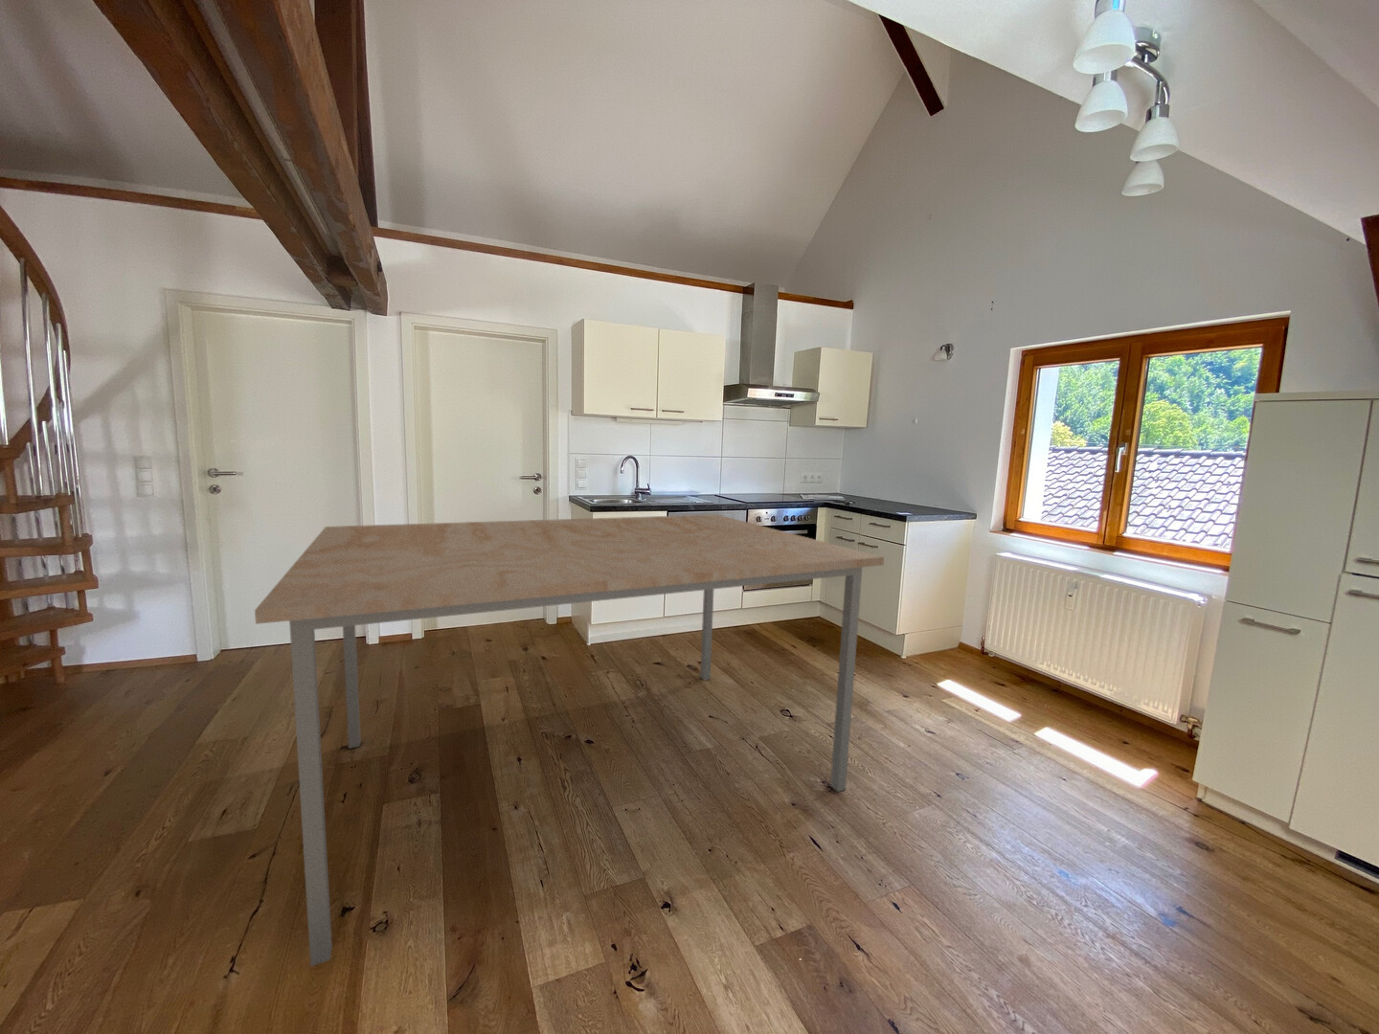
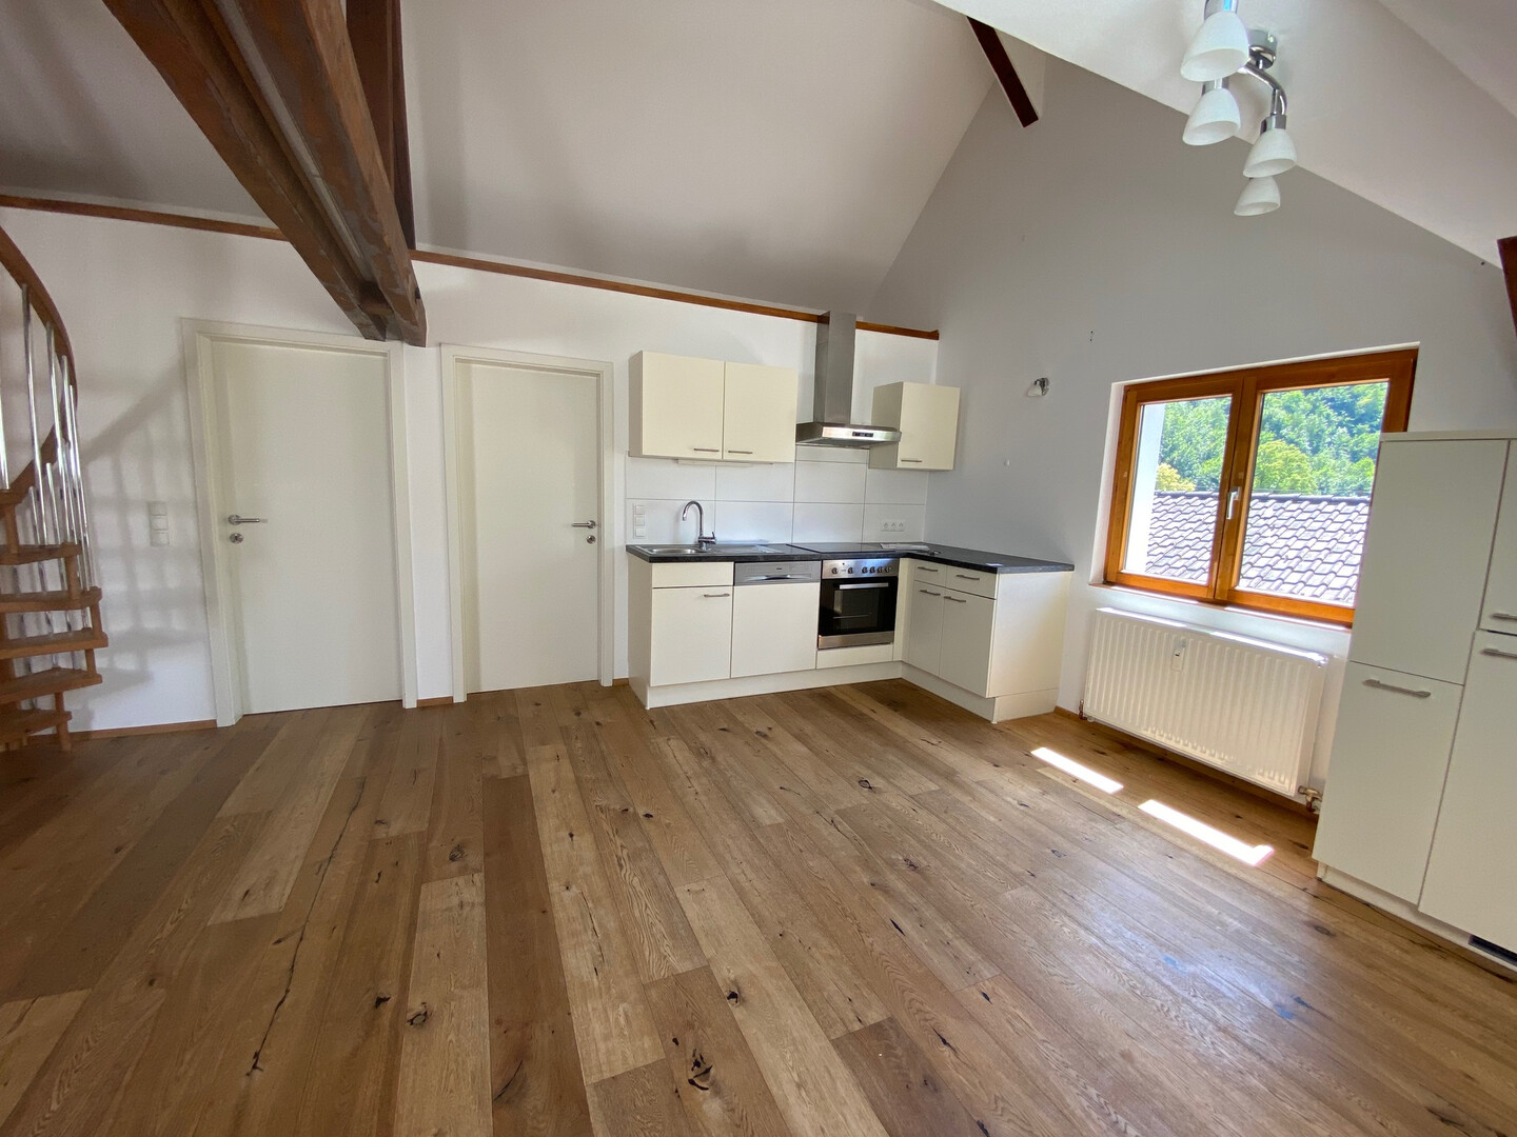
- dining table [254,513,885,967]
